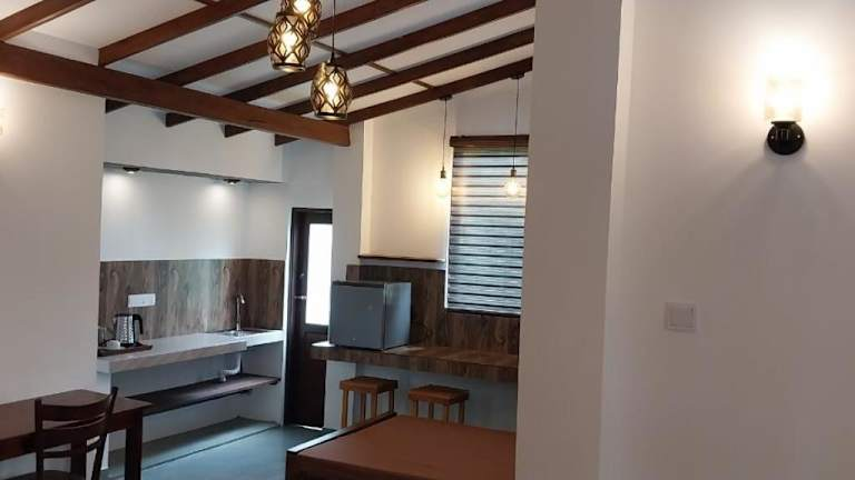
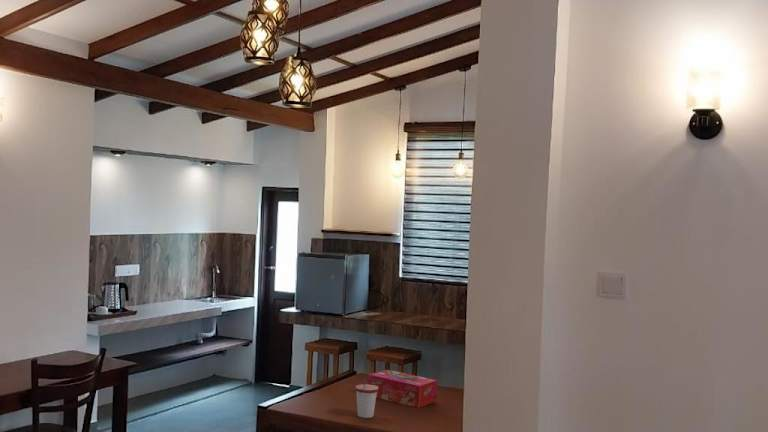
+ tissue box [367,369,438,409]
+ cup [354,379,378,419]
